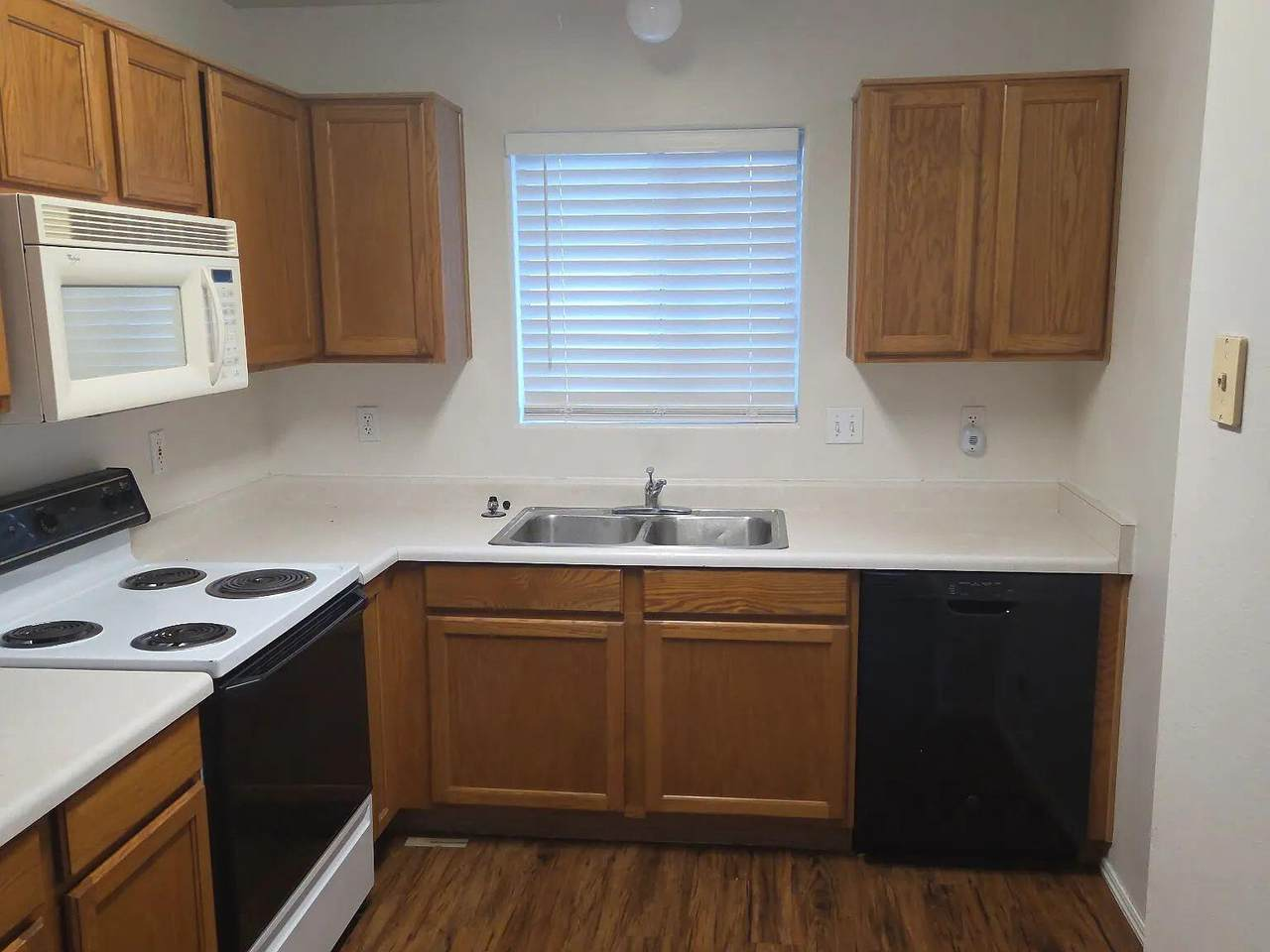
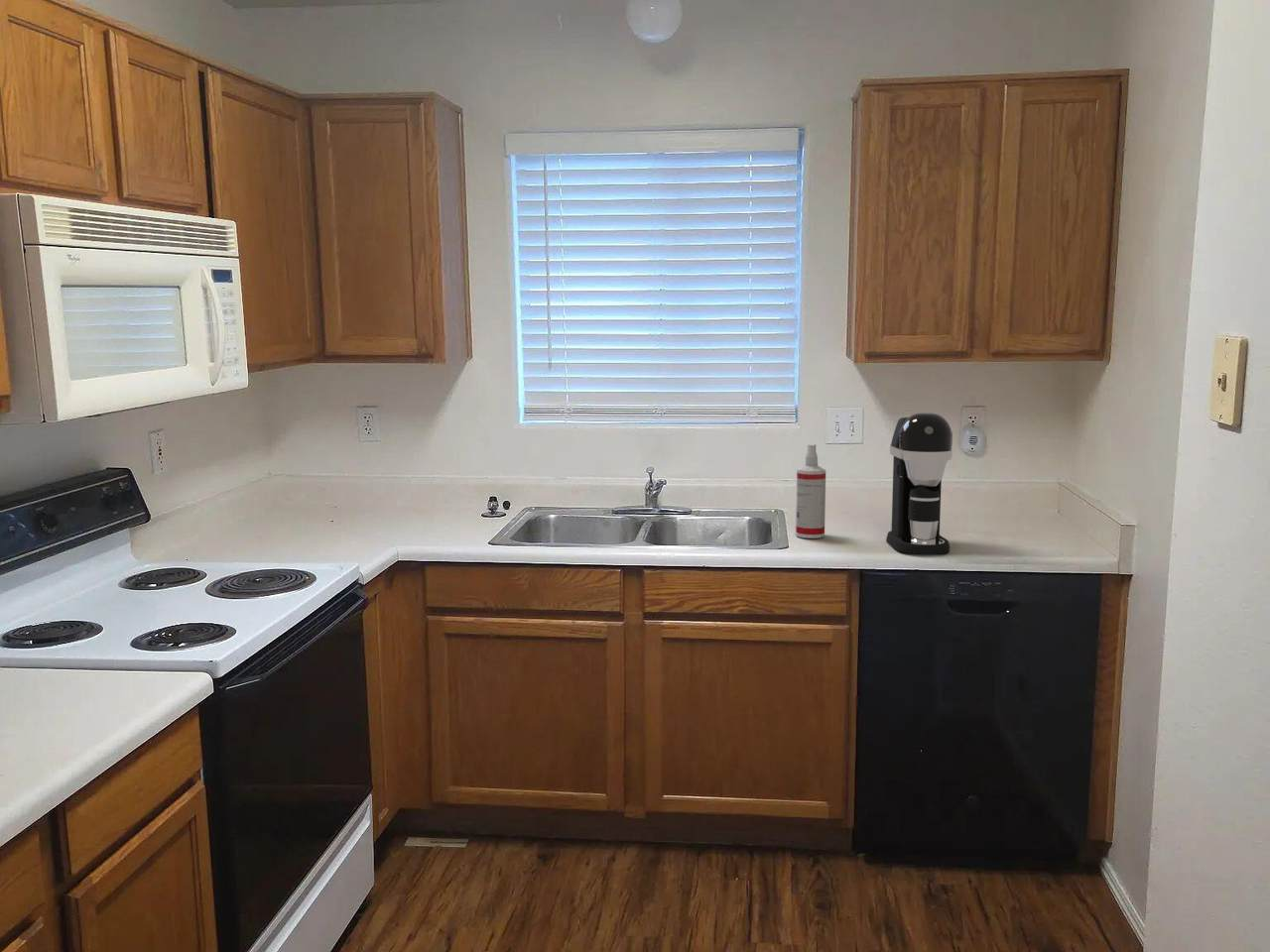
+ spray bottle [795,443,826,539]
+ coffee maker [885,412,953,555]
